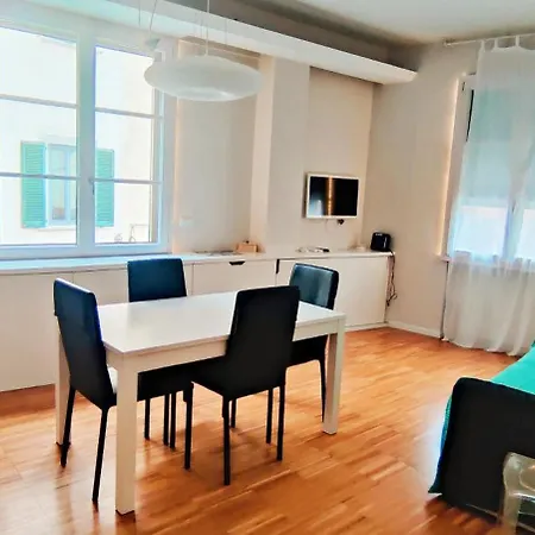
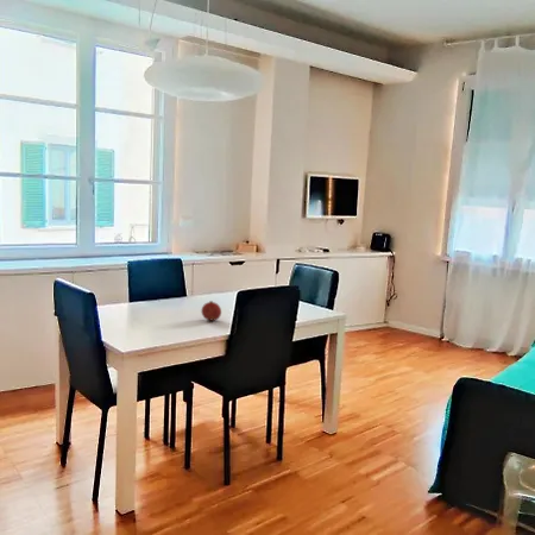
+ fruit [200,300,222,322]
